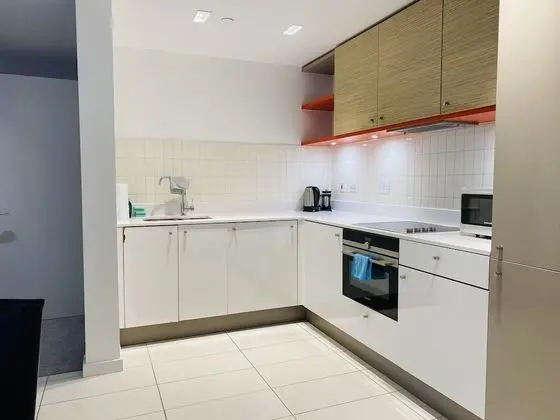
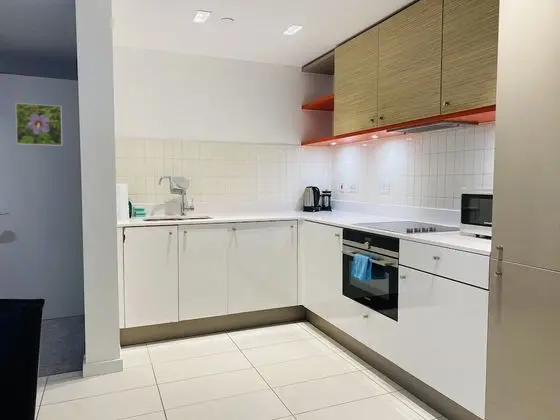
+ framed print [15,102,63,147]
